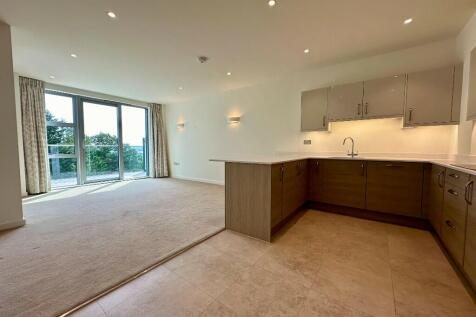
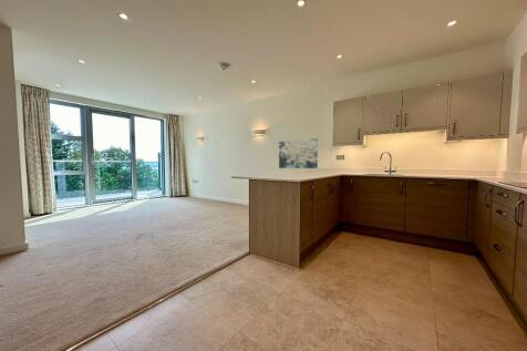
+ wall art [278,137,319,169]
